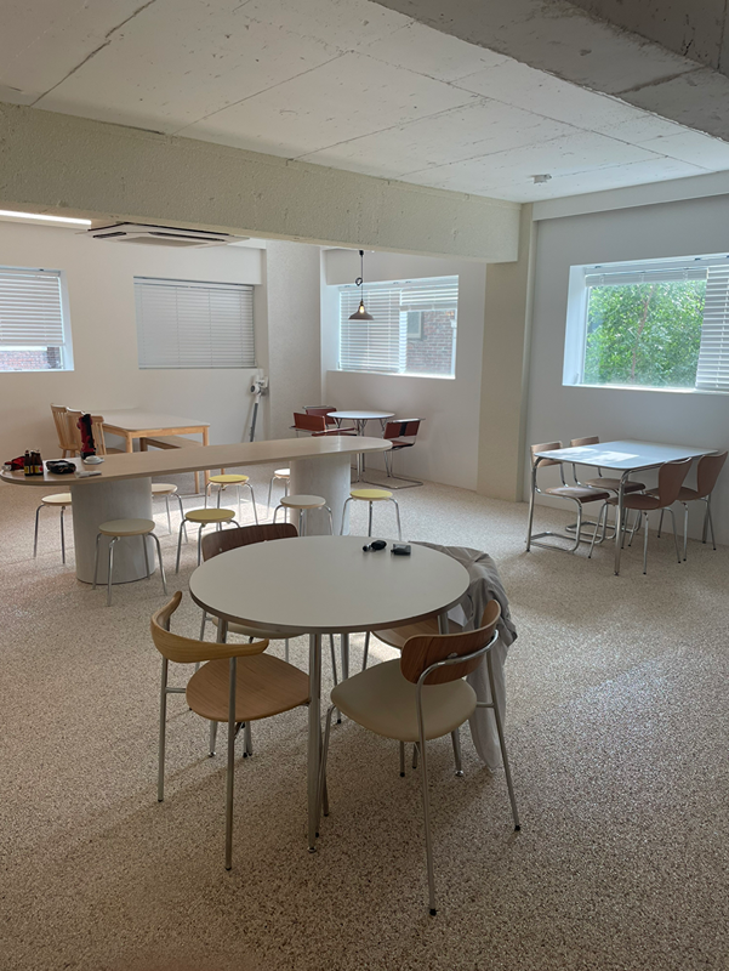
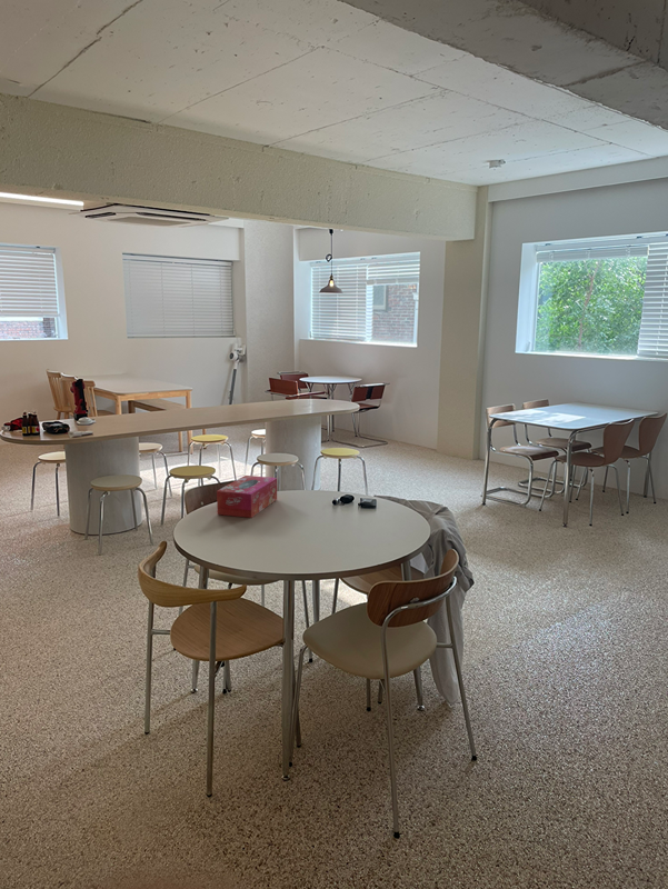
+ tissue box [216,475,278,519]
